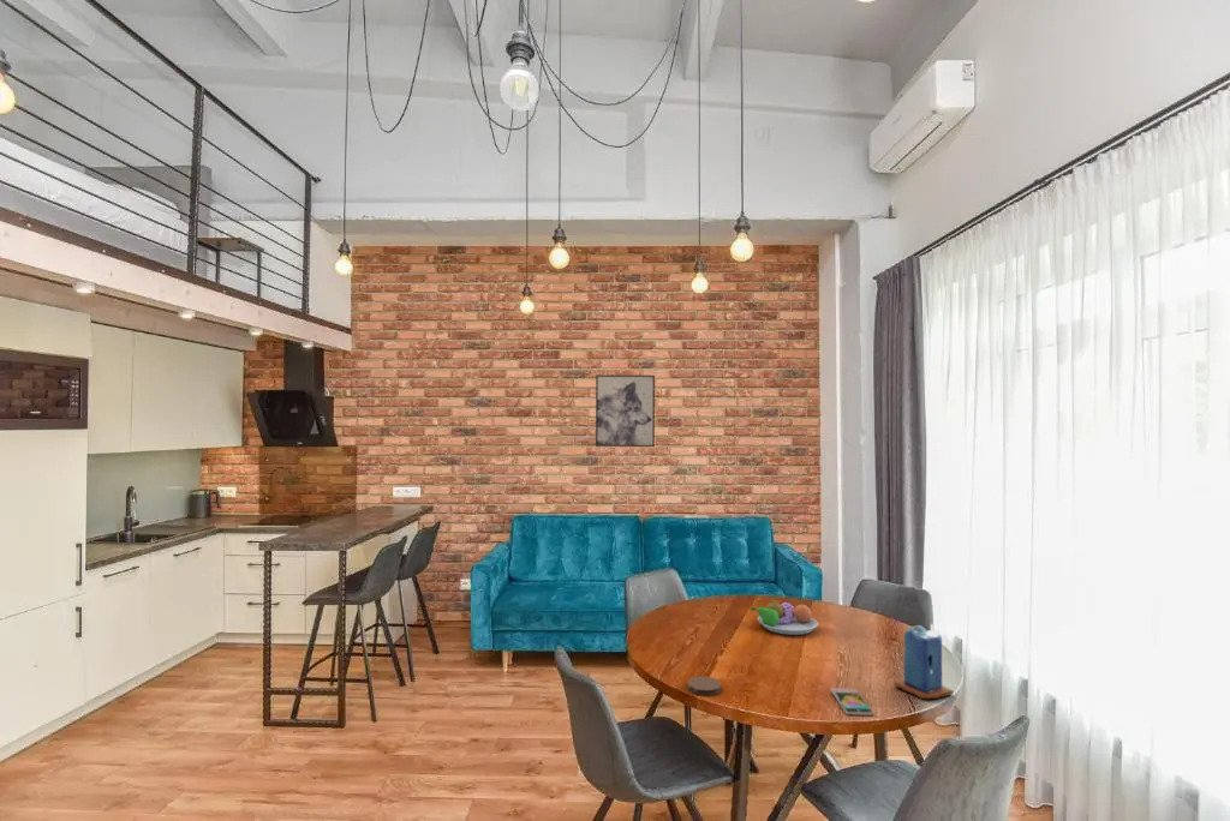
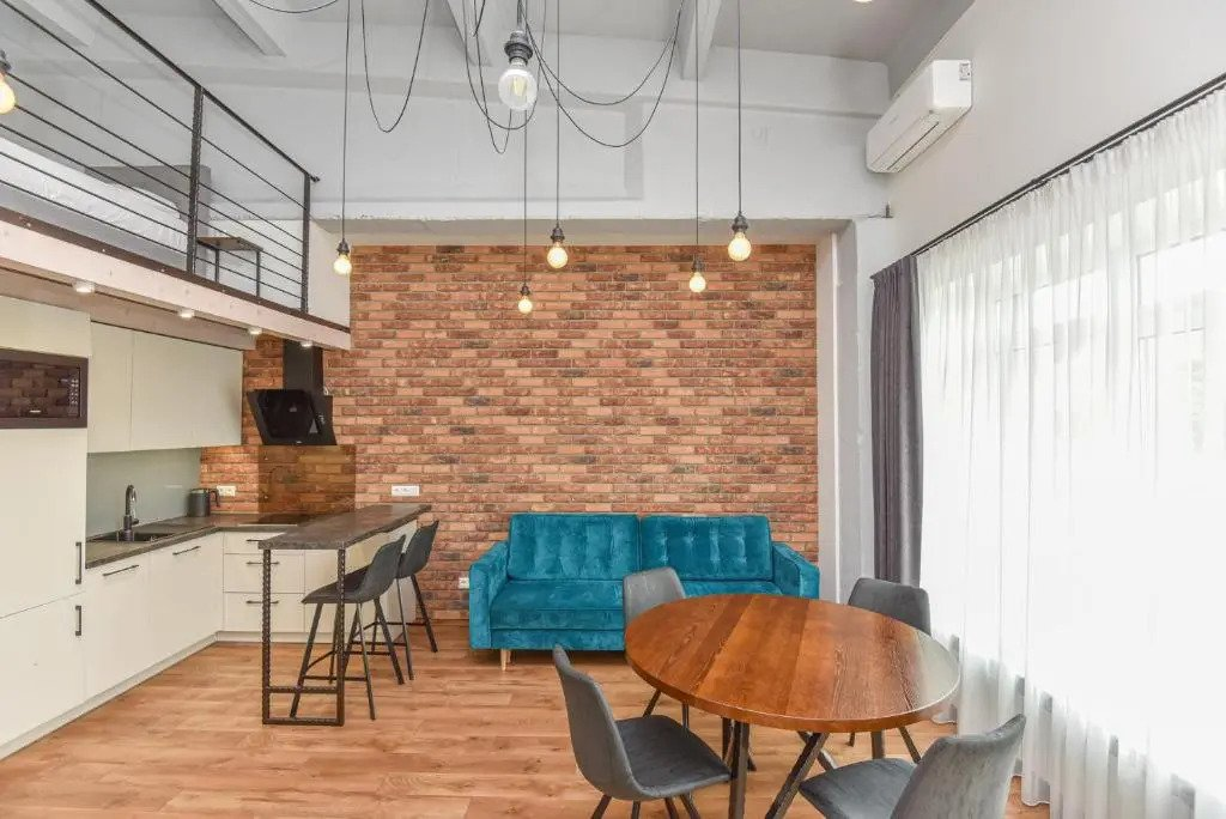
- smartphone [830,687,874,717]
- candle [892,623,955,700]
- wall art [595,374,656,448]
- fruit bowl [750,598,819,636]
- coaster [687,675,723,696]
